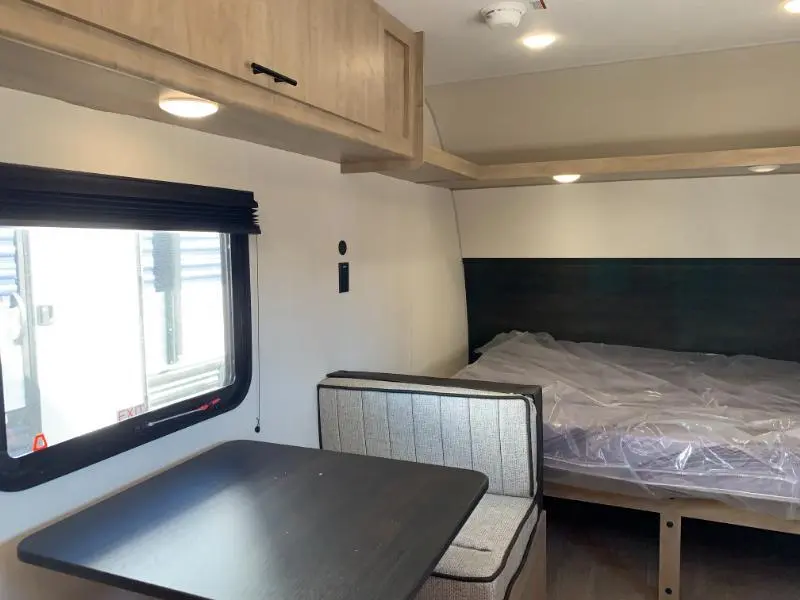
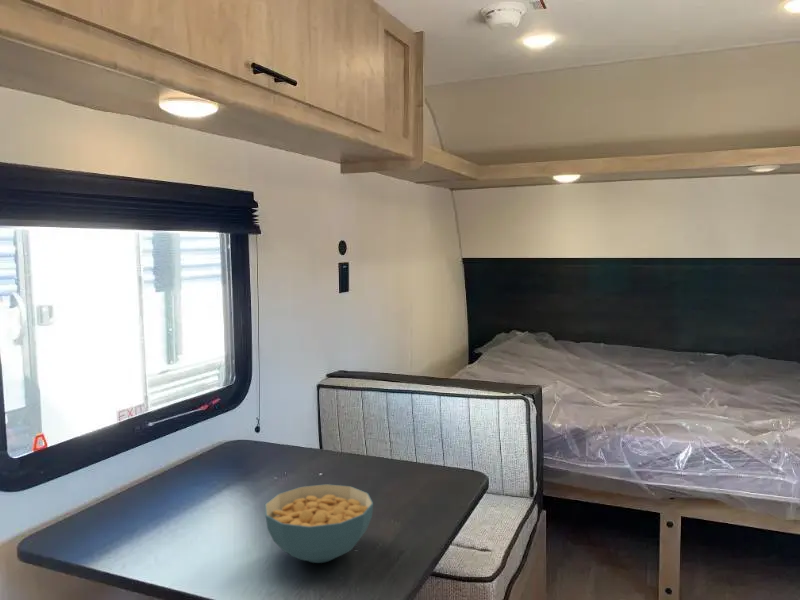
+ cereal bowl [264,483,374,564]
